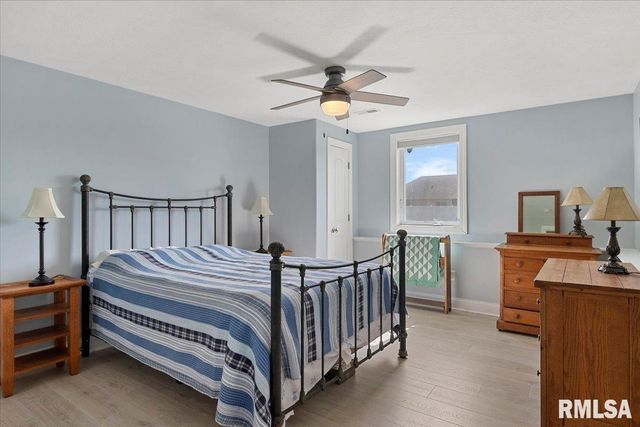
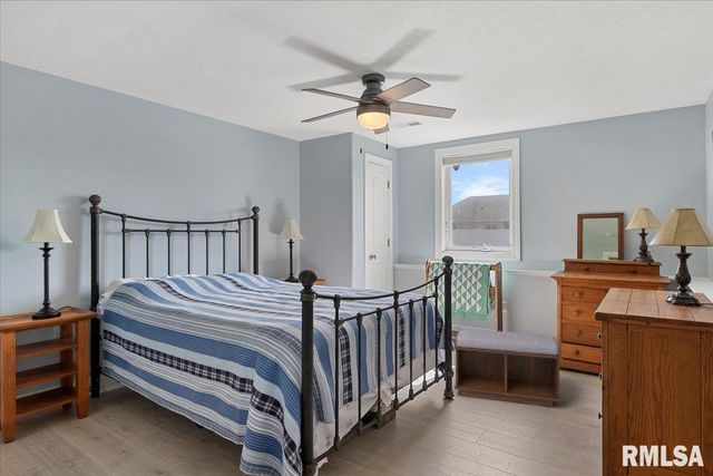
+ bench [453,328,561,408]
